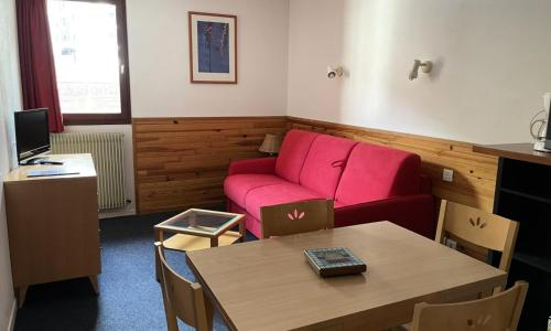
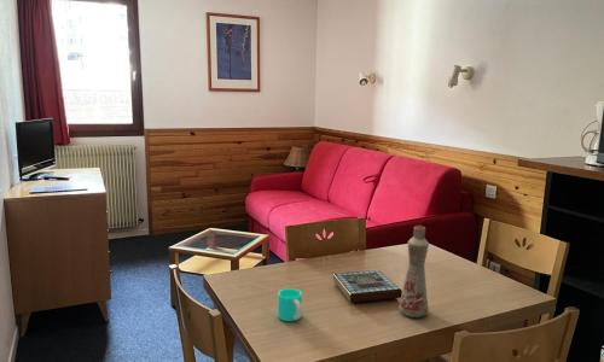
+ bottle [399,224,430,319]
+ cup [277,287,303,322]
